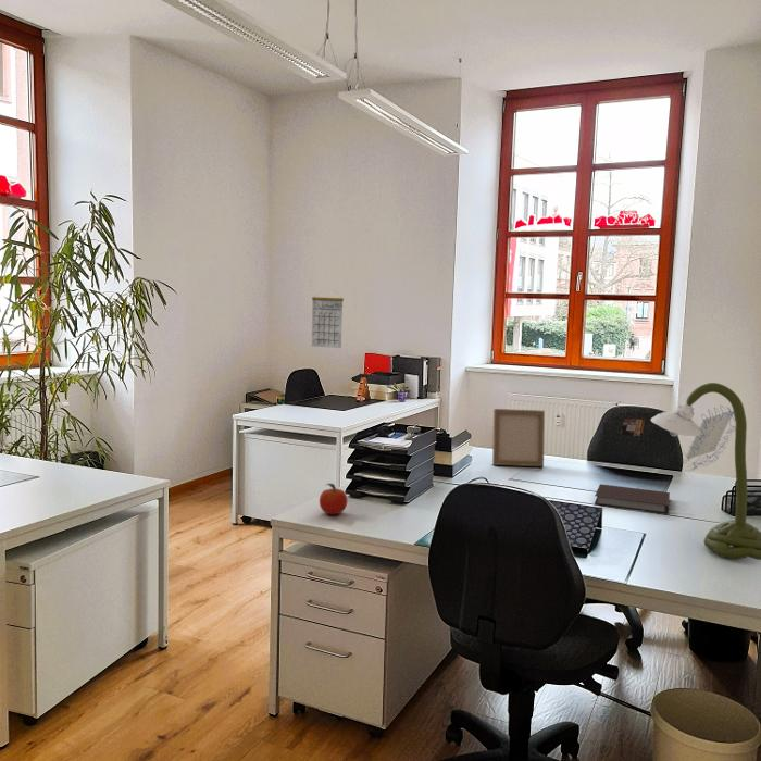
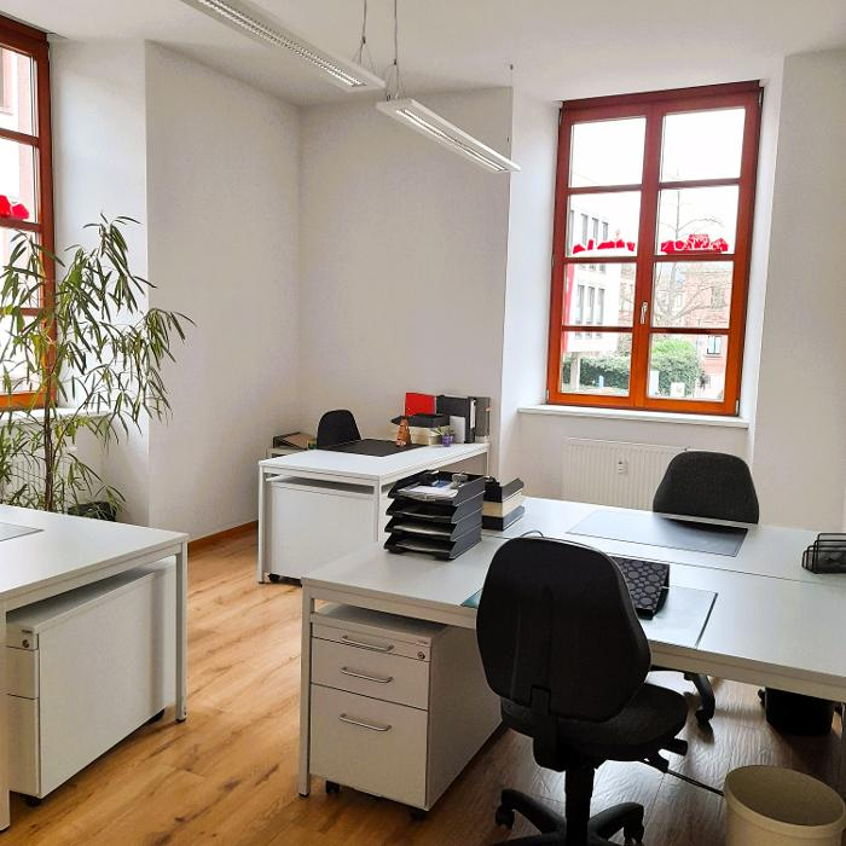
- desk lamp [620,382,761,561]
- fruit [319,483,349,515]
- notebook [594,483,671,514]
- photo frame [491,408,546,467]
- calendar [311,290,345,349]
